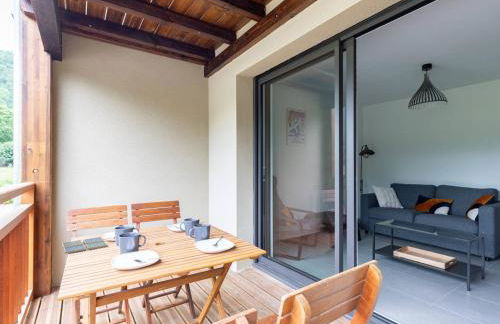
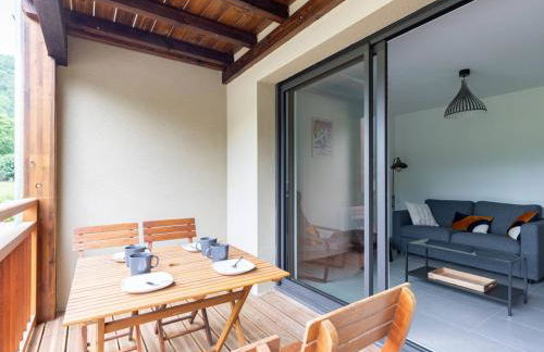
- drink coaster [61,236,108,255]
